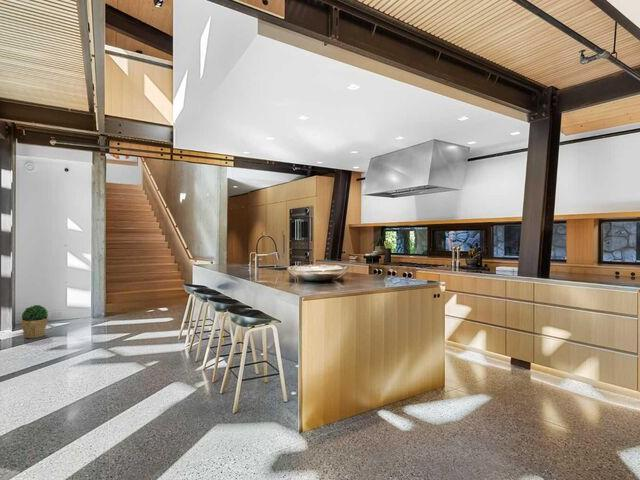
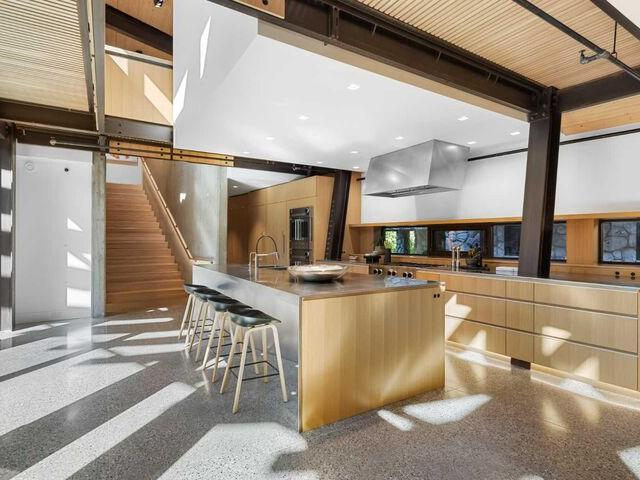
- potted plant [20,304,49,339]
